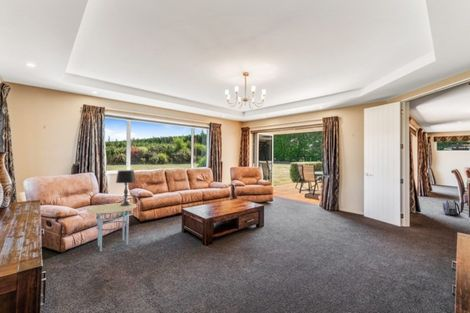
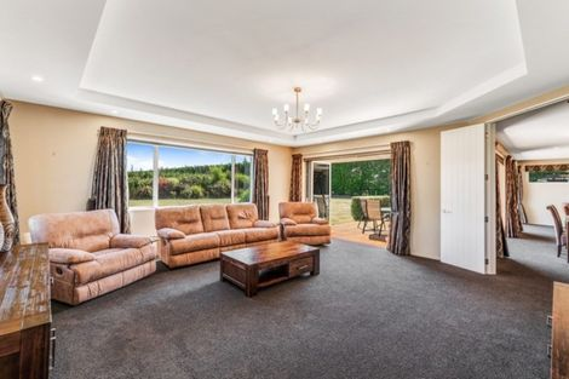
- table lamp [115,169,137,206]
- side table [86,202,138,253]
- backpack [442,199,462,217]
